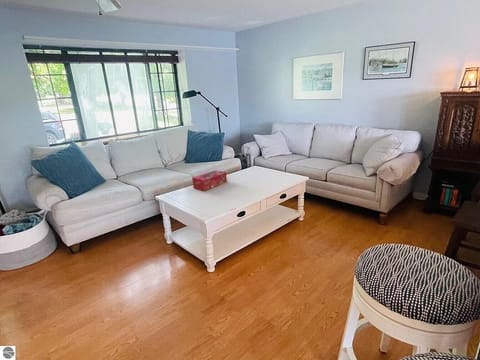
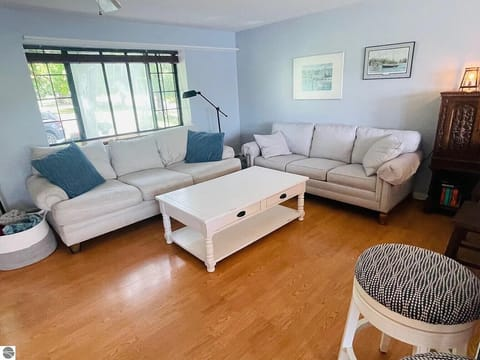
- tissue box [191,169,228,192]
